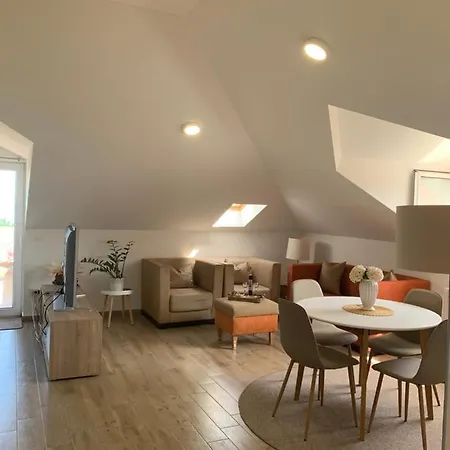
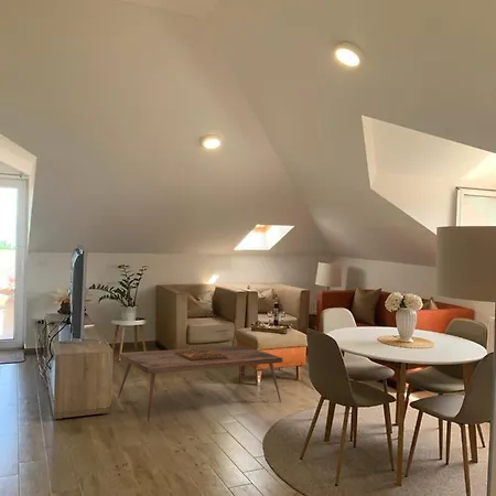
+ coffee table [117,345,283,422]
